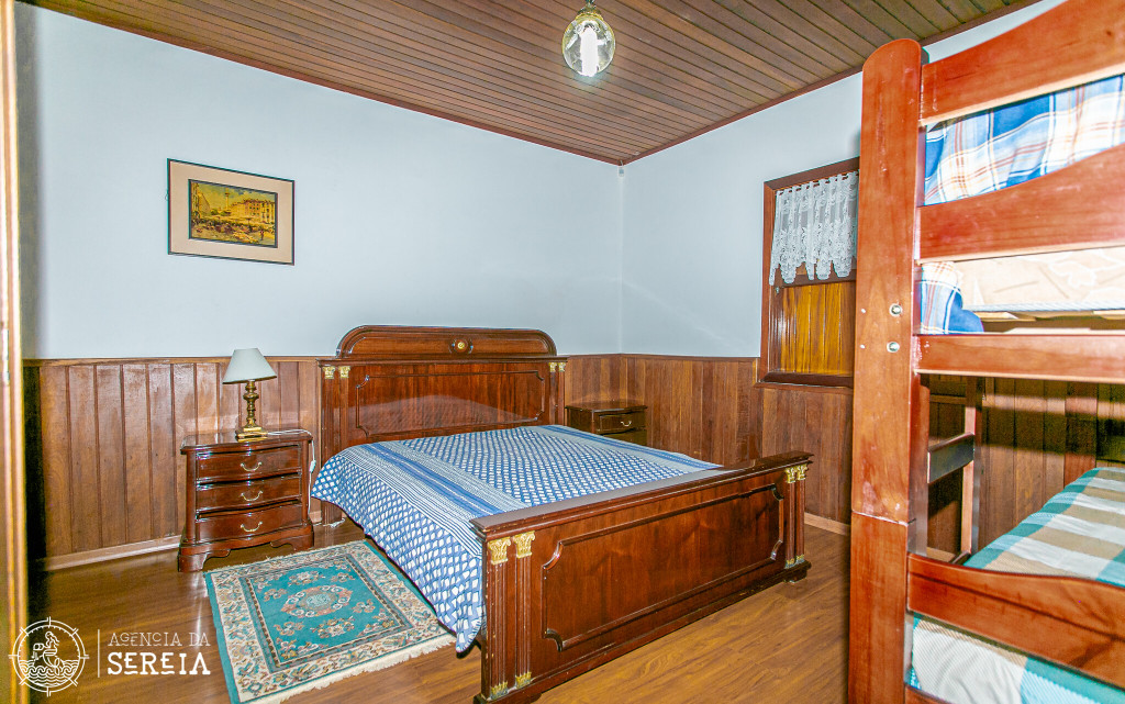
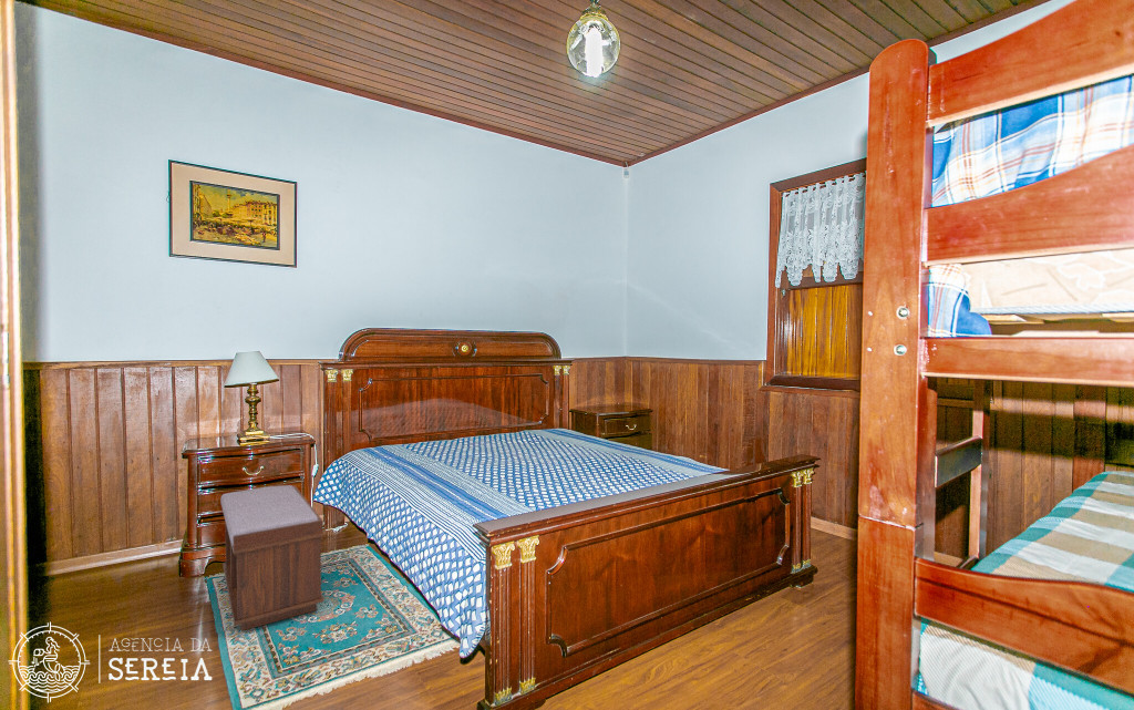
+ bench [219,484,324,631]
